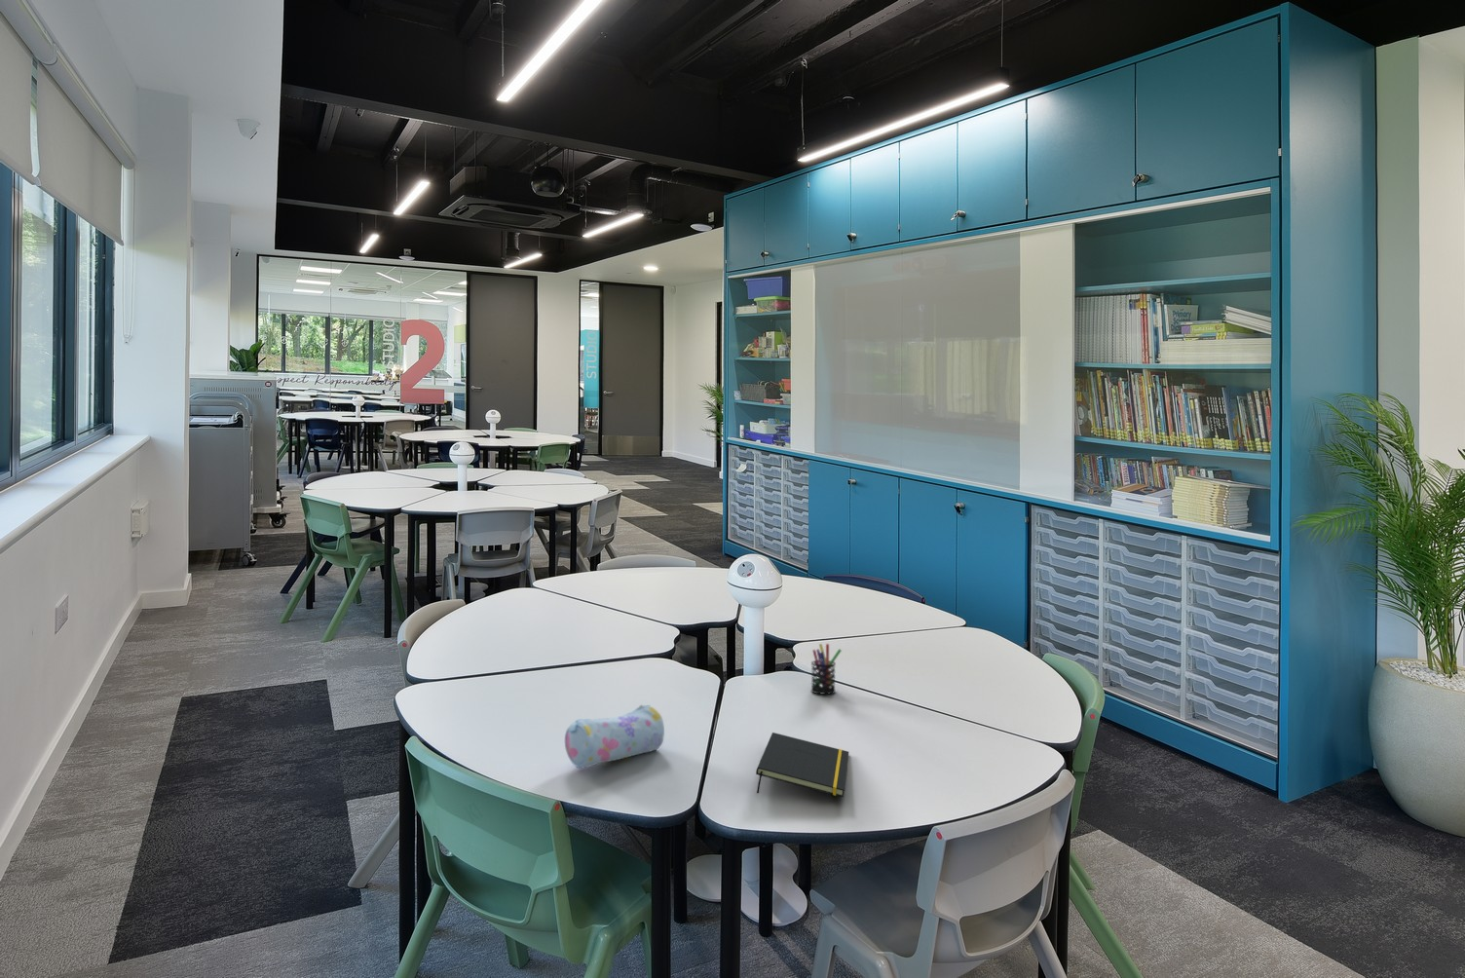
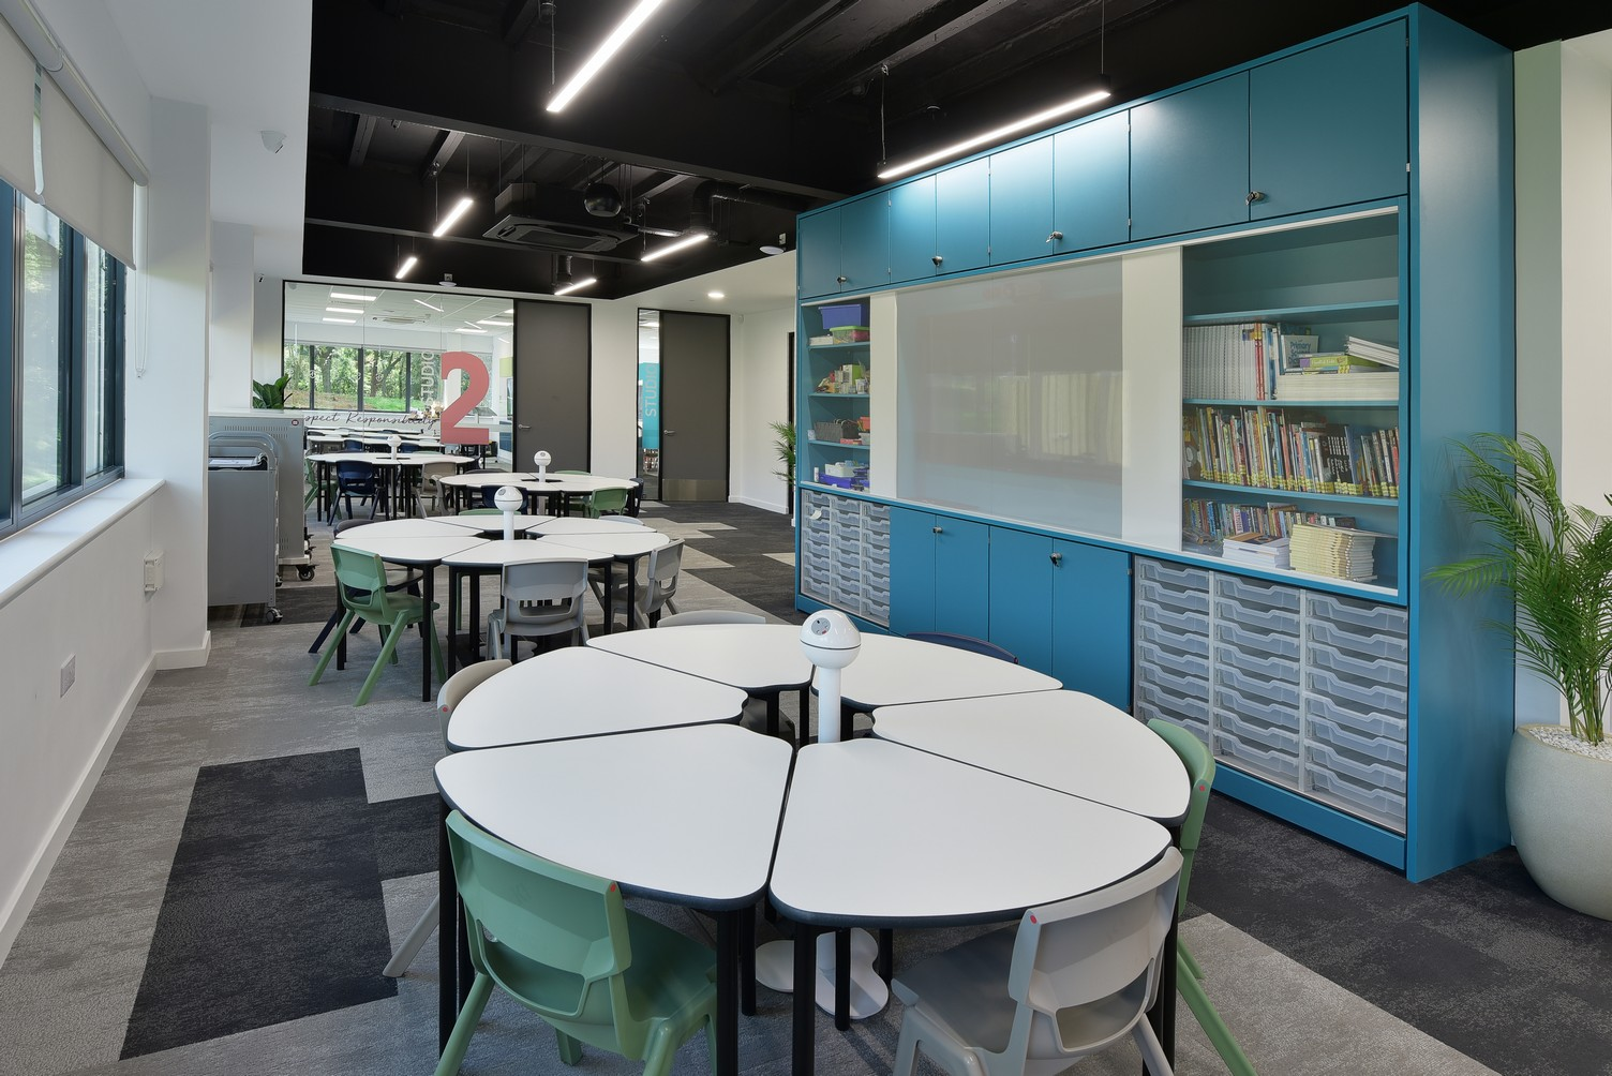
- pen holder [810,643,843,695]
- notepad [755,731,849,798]
- pencil case [564,704,665,770]
